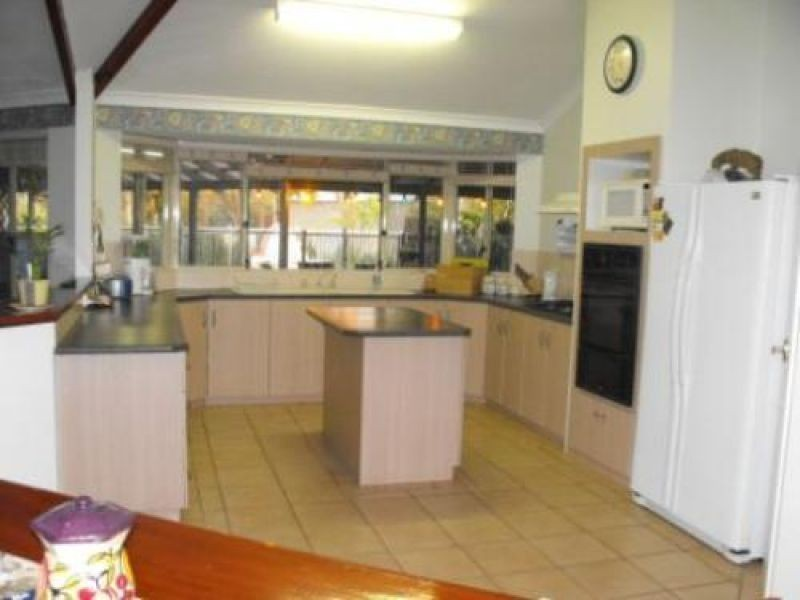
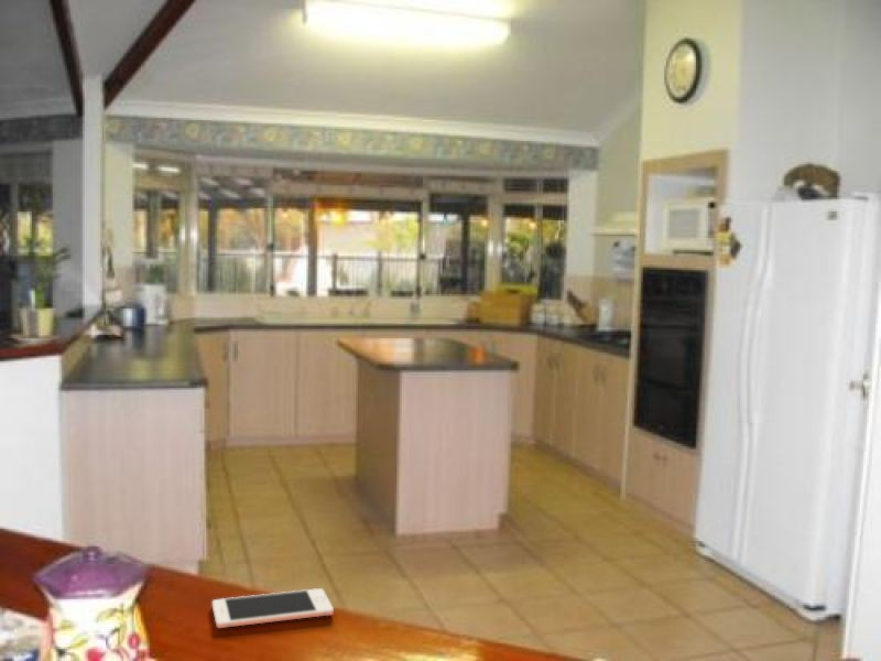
+ cell phone [211,587,335,629]
